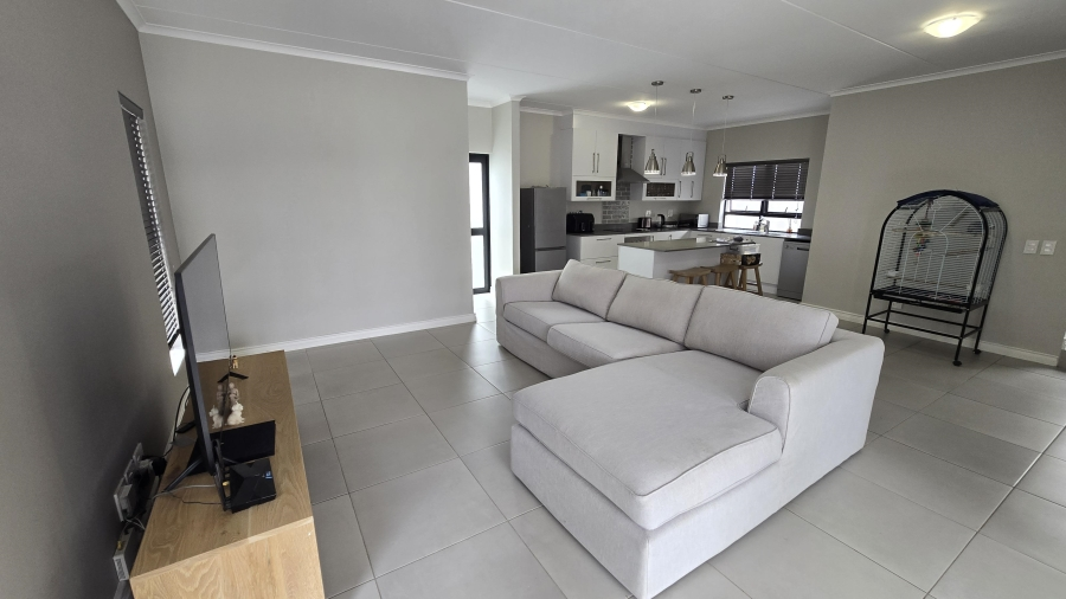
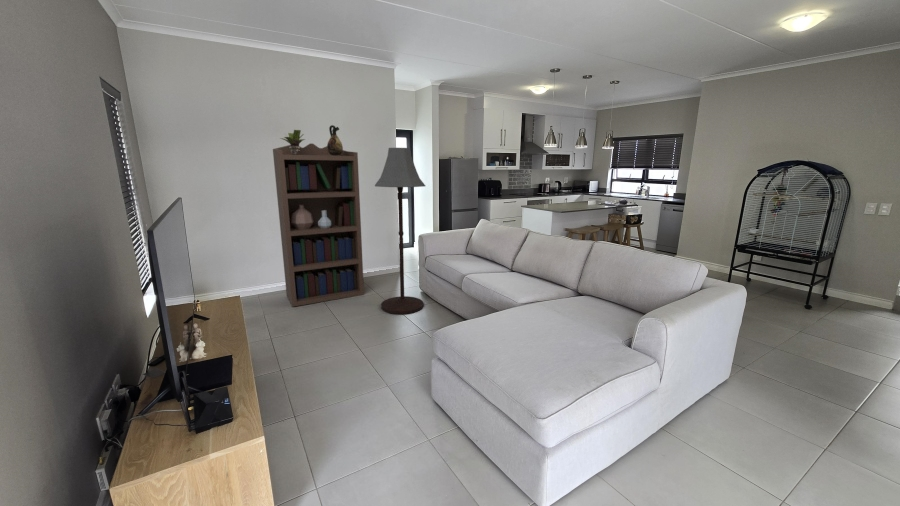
+ bookcase [272,142,365,308]
+ ceramic jug [326,124,344,156]
+ floor lamp [374,147,426,315]
+ potted plant [279,129,306,155]
